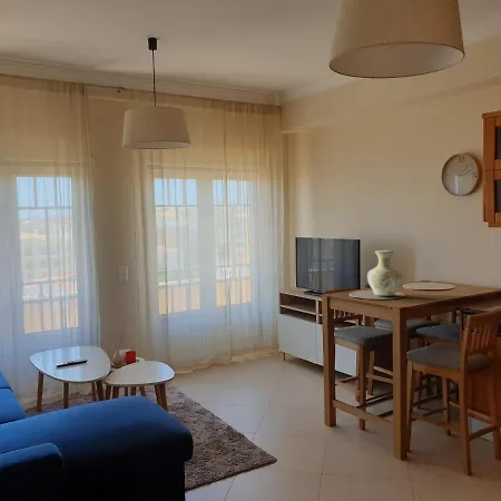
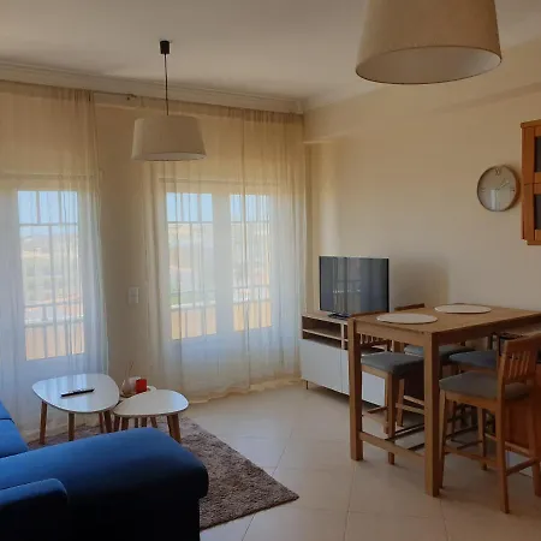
- vase [366,249,403,297]
